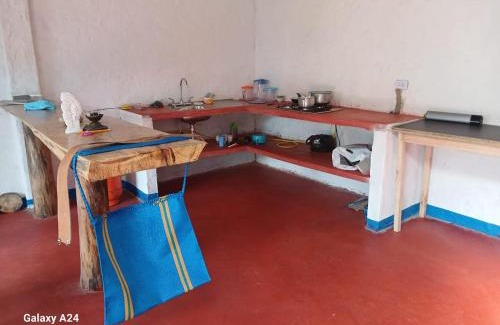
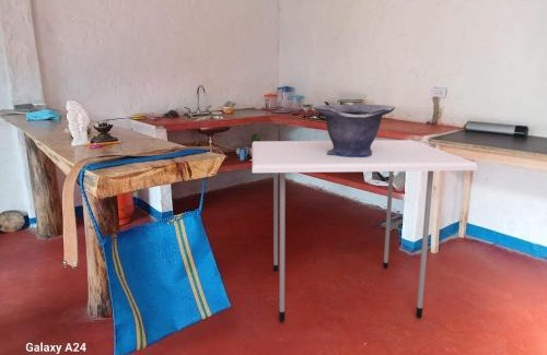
+ decorative bowl [313,104,396,157]
+ dining table [251,139,479,322]
